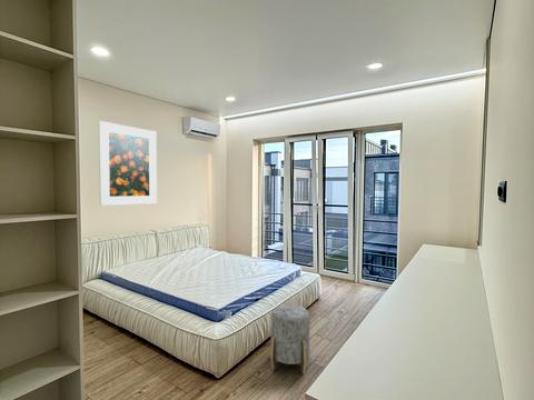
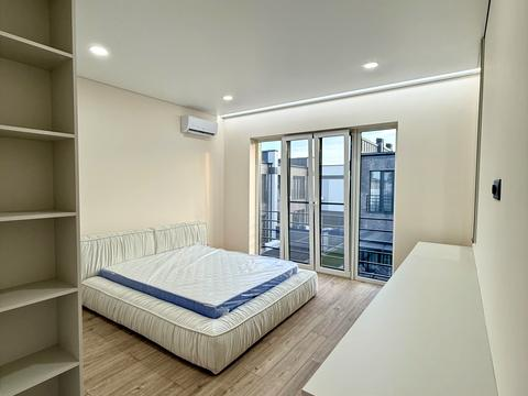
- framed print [98,120,158,207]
- stool [269,303,312,376]
